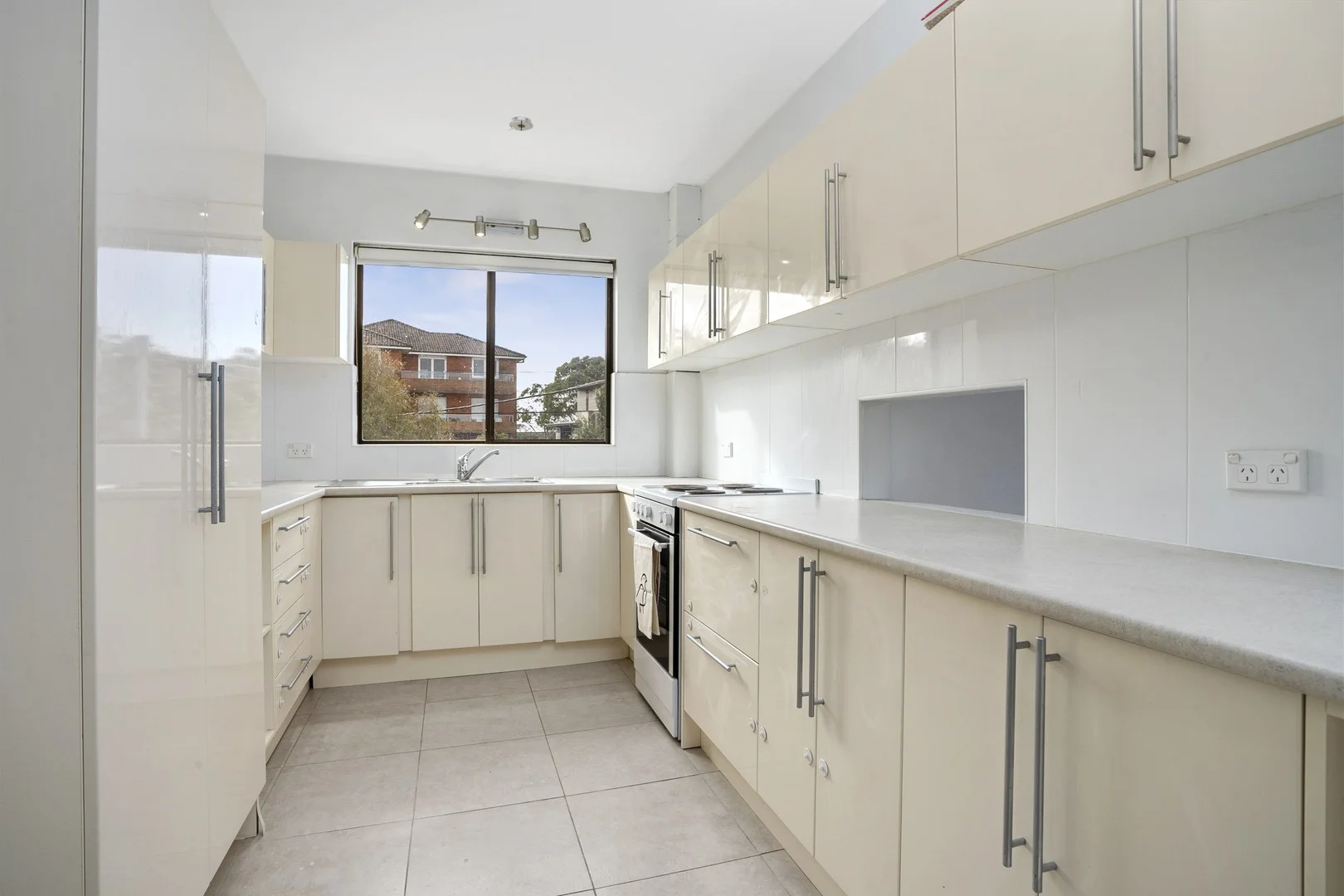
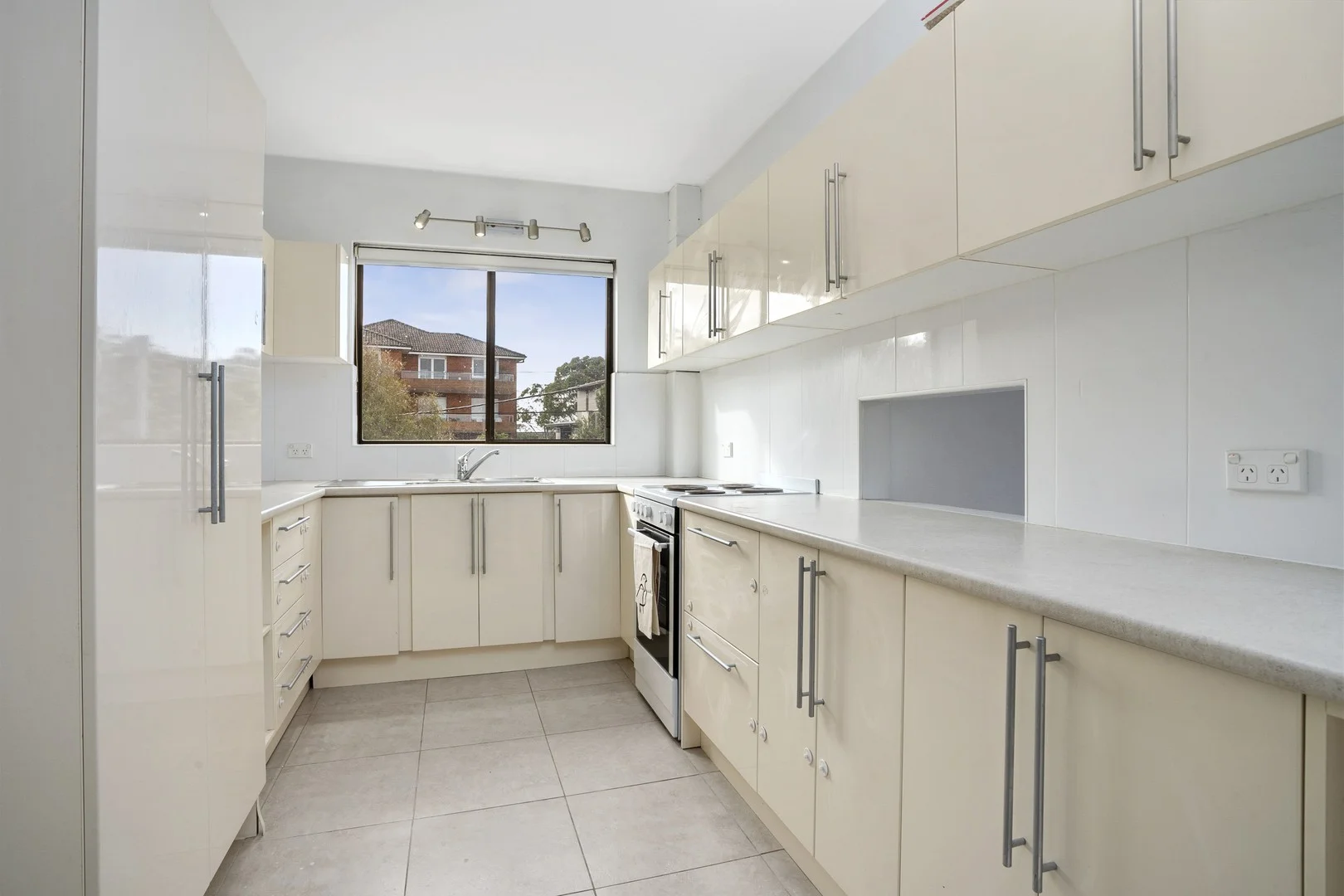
- smoke detector [508,114,534,132]
